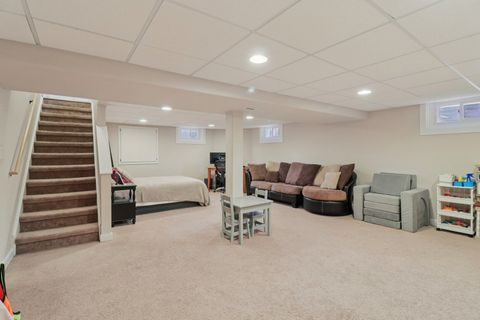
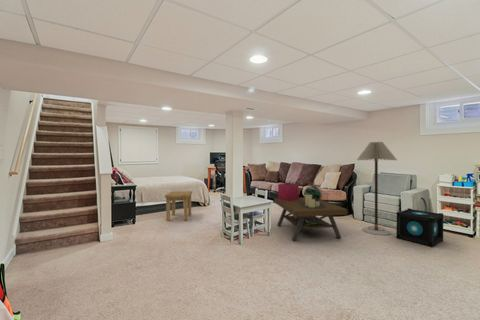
+ side table [164,190,193,222]
+ speaker [396,207,444,248]
+ storage bin [277,182,300,201]
+ decorative globe [303,183,324,202]
+ coffee table [273,195,349,242]
+ floor lamp [356,141,398,236]
